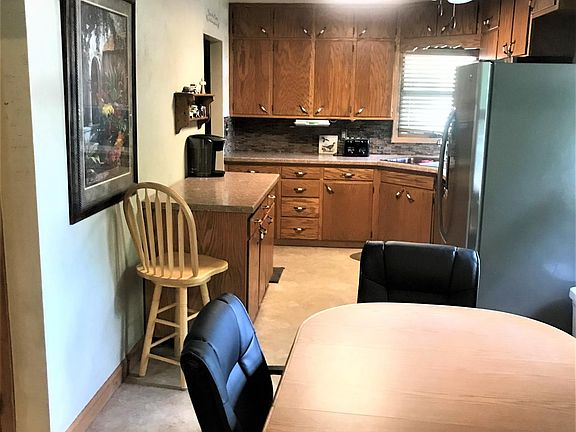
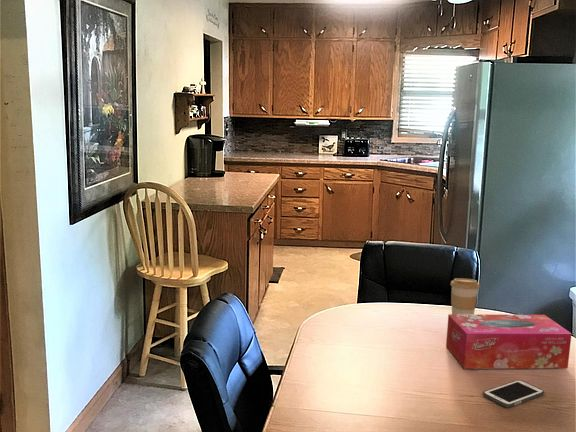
+ coffee cup [449,277,481,315]
+ cell phone [482,379,545,408]
+ tissue box [445,313,572,370]
